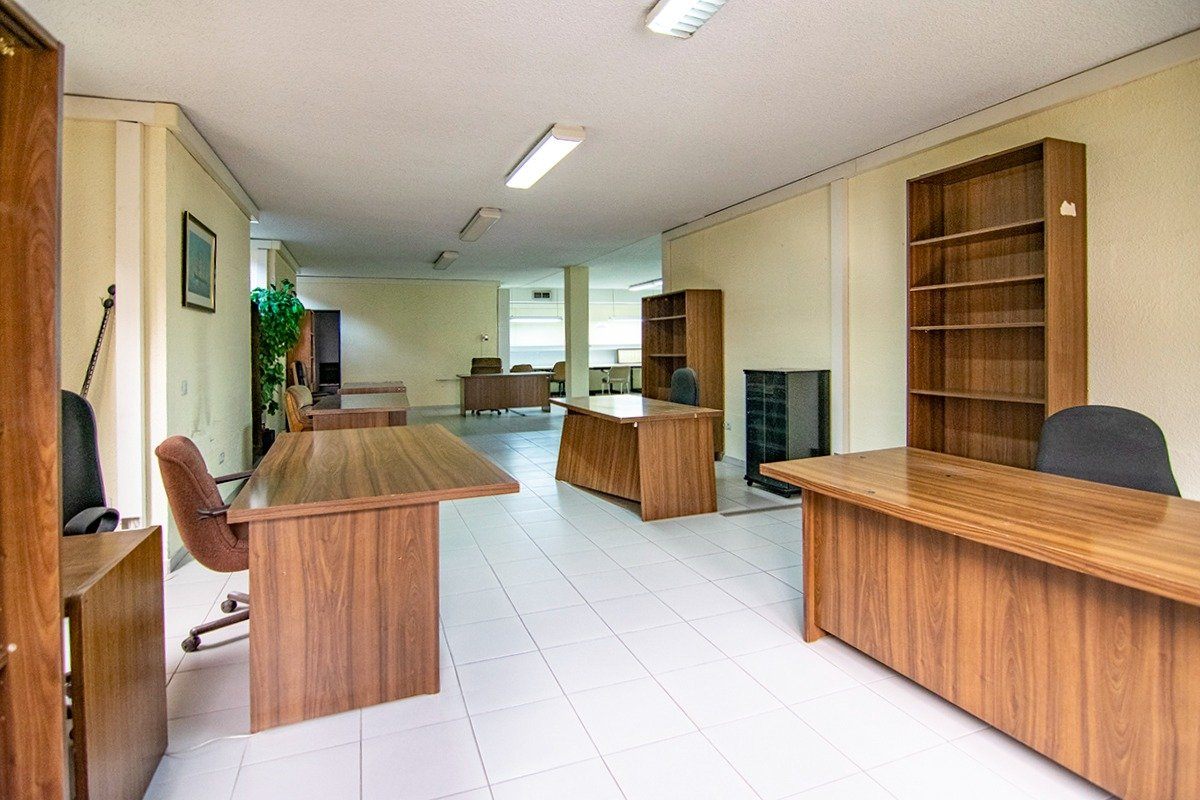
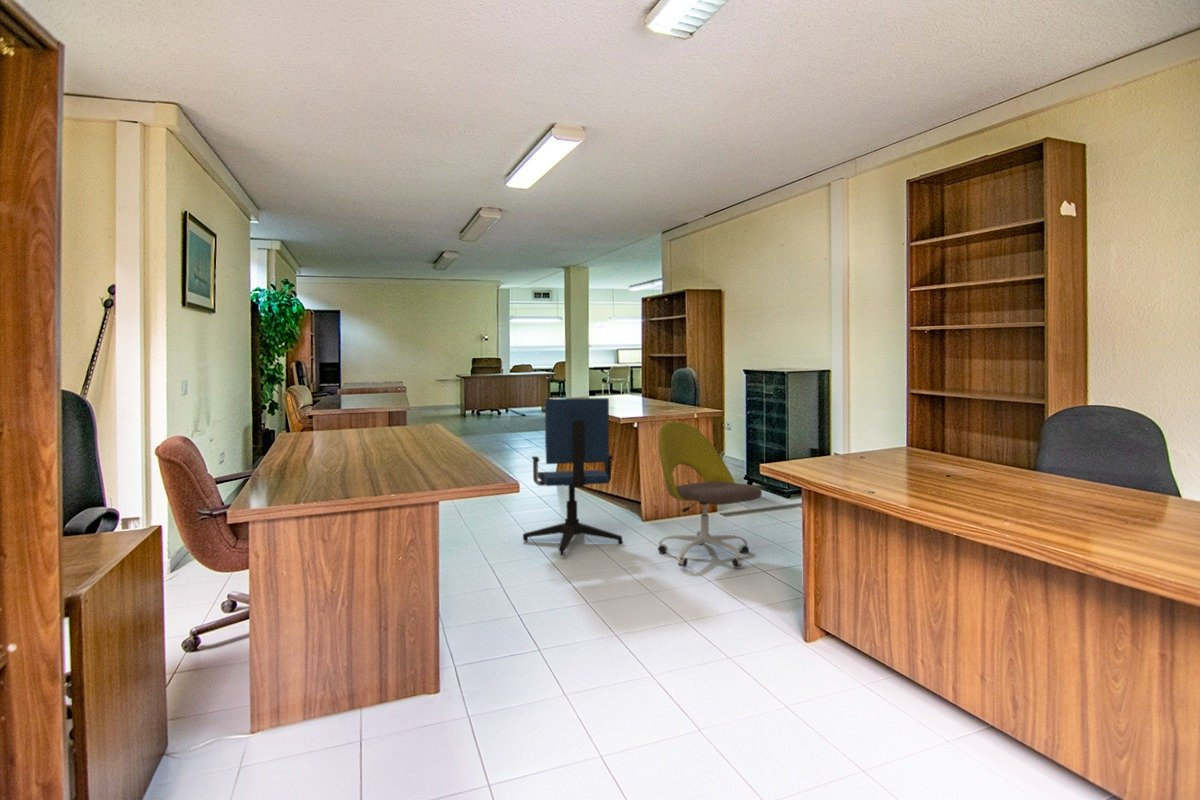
+ office chair [657,421,763,568]
+ office chair [522,397,624,556]
